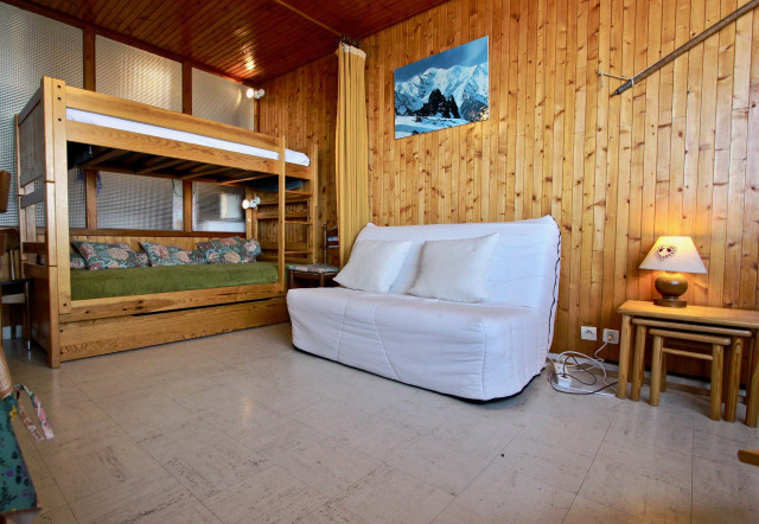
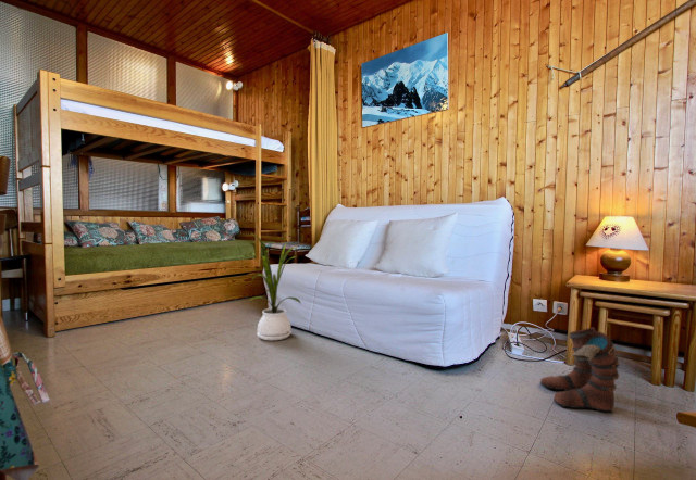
+ boots [539,327,621,413]
+ house plant [250,232,302,341]
